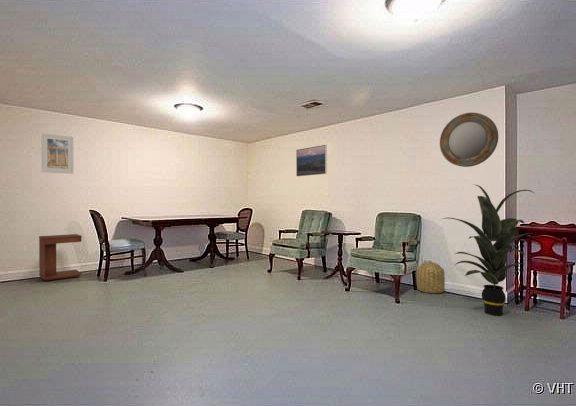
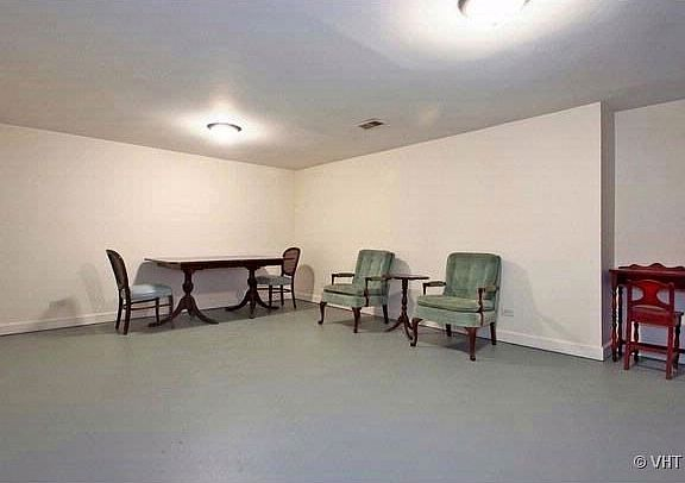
- side table [38,233,83,282]
- home mirror [439,112,499,168]
- indoor plant [442,184,535,317]
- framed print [295,144,328,177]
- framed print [40,133,74,175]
- basket [416,260,446,294]
